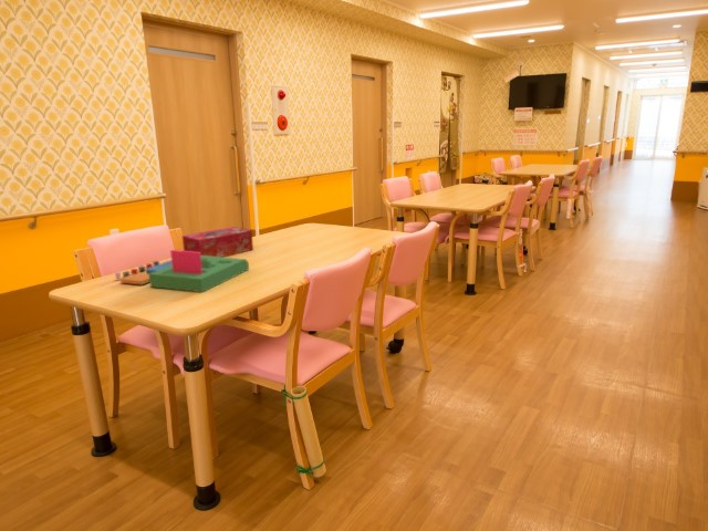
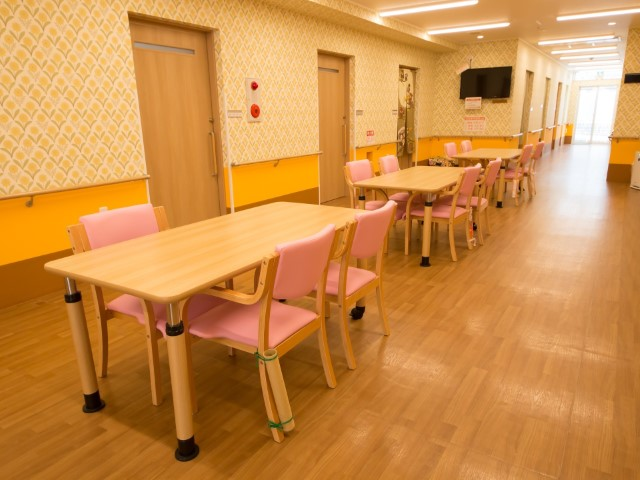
- board game [114,249,250,293]
- tissue box [181,226,254,258]
